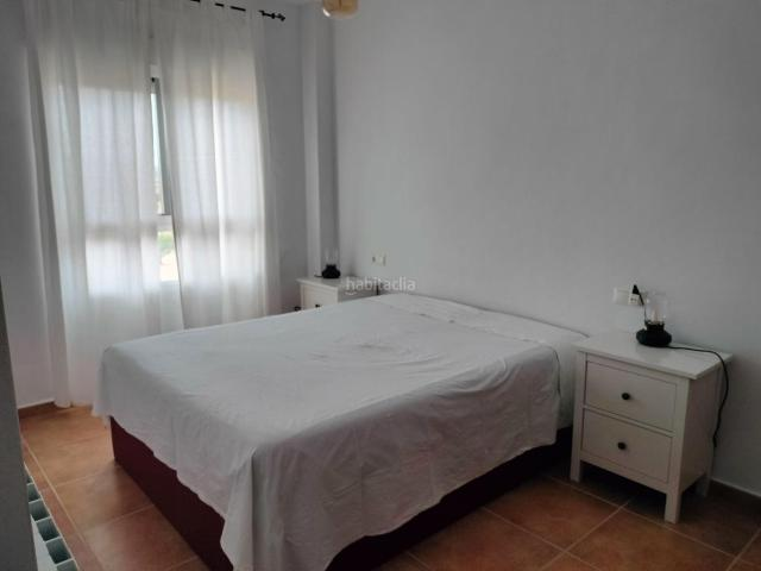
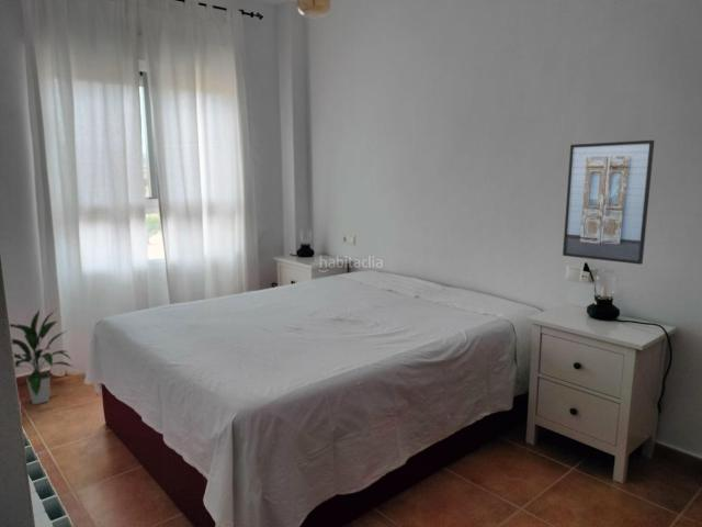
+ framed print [562,139,656,266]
+ indoor plant [9,309,73,406]
